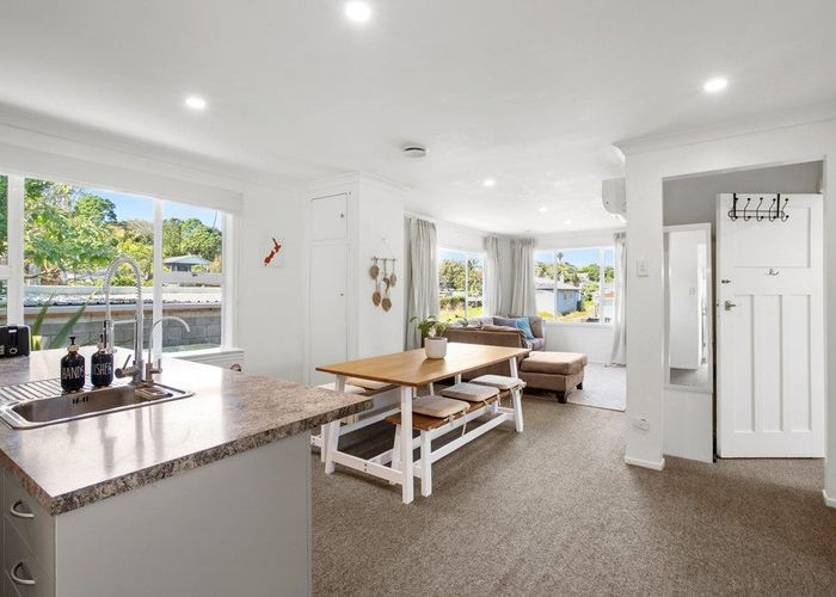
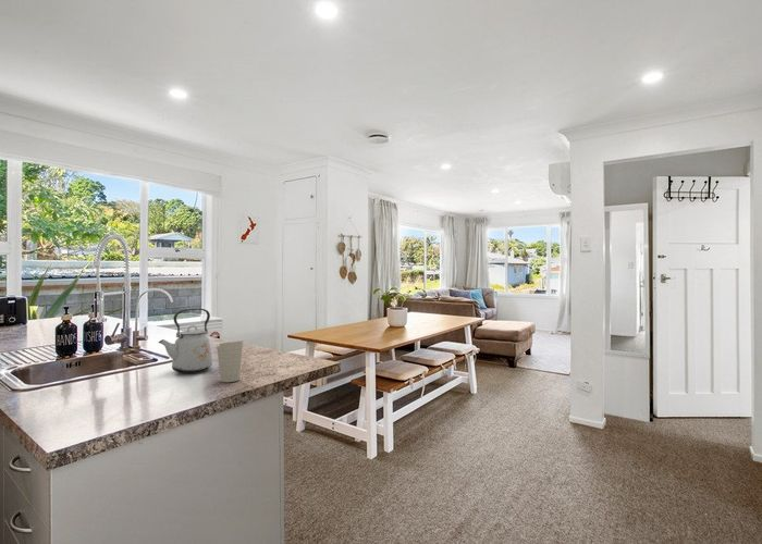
+ cup [216,338,244,383]
+ kettle [158,308,213,374]
